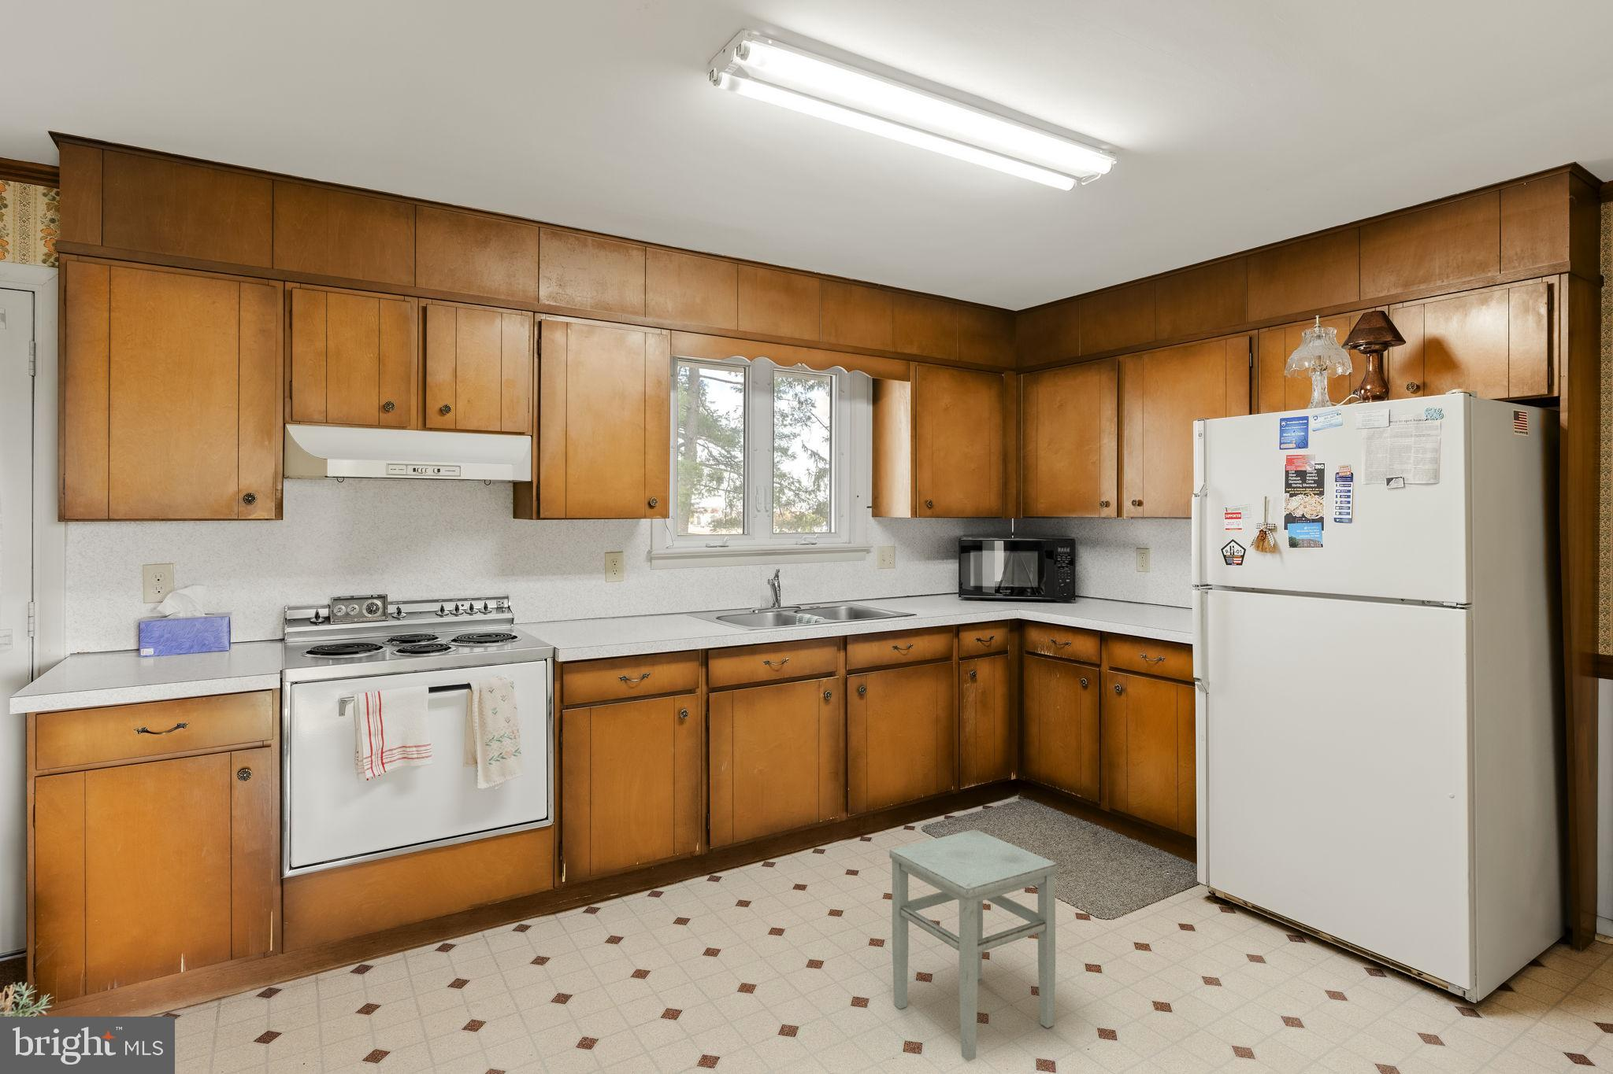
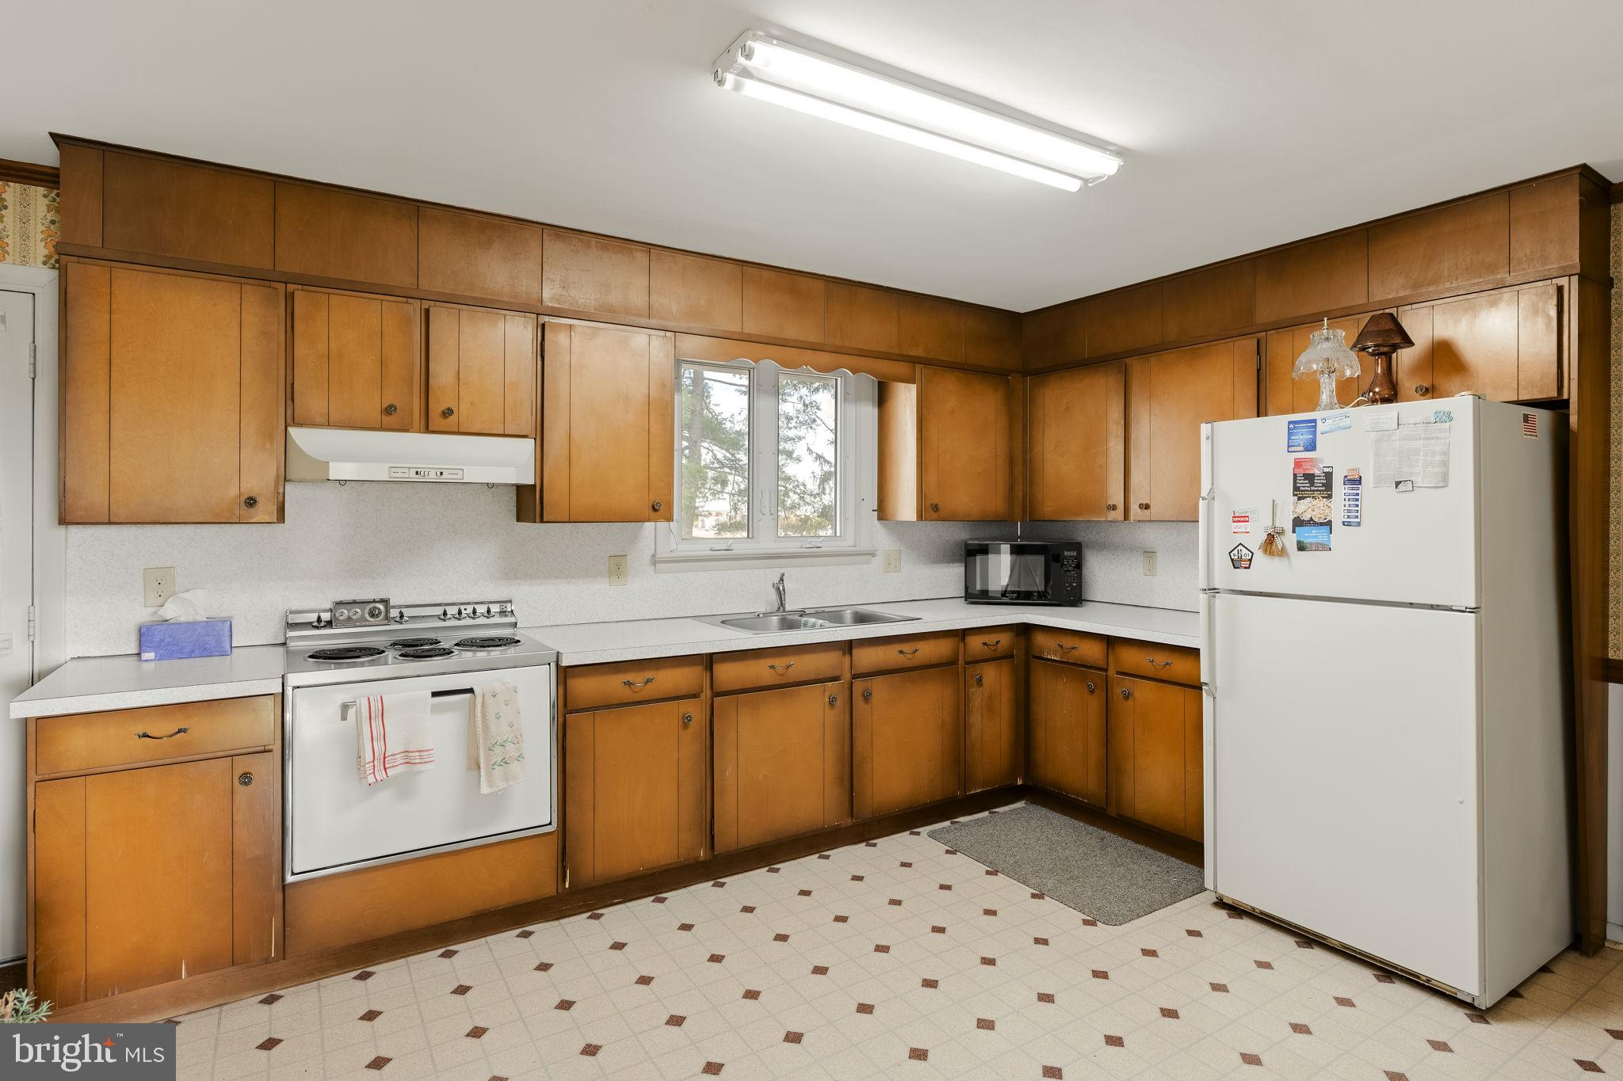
- stool [889,829,1059,1062]
